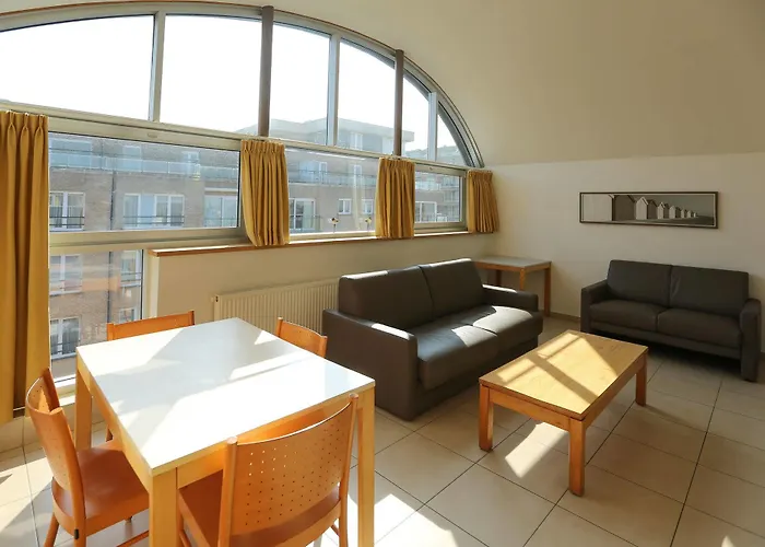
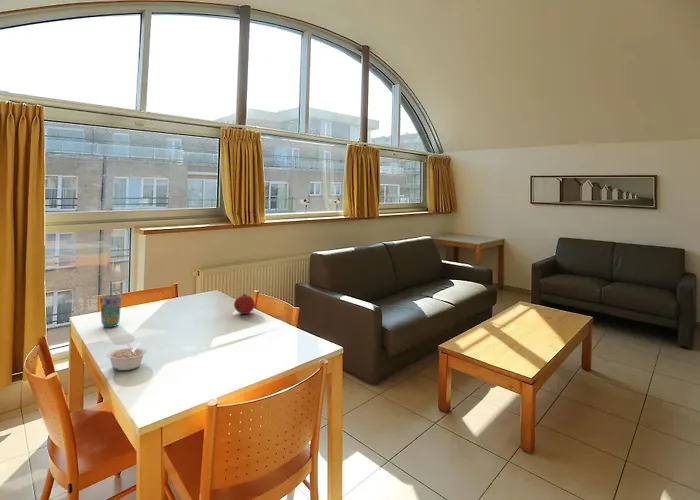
+ fruit [233,293,256,315]
+ cup [99,281,122,328]
+ legume [106,342,148,371]
